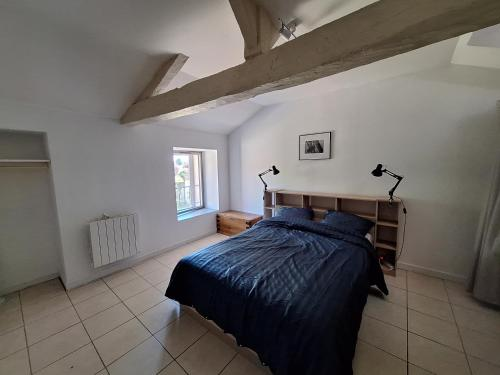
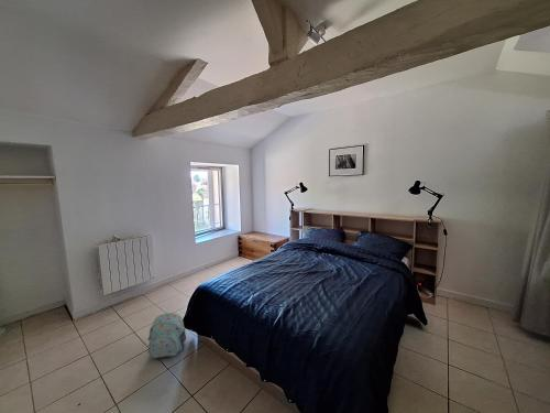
+ backpack [146,312,187,359]
